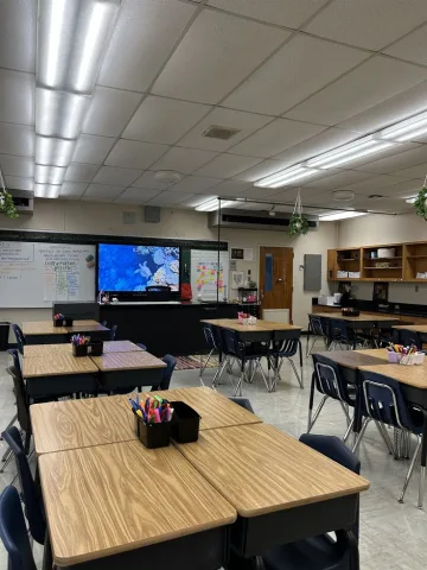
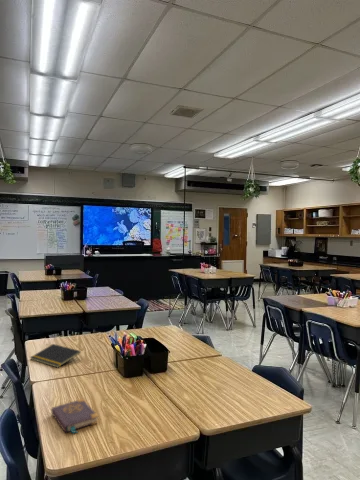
+ notepad [29,343,82,369]
+ book [50,398,100,435]
